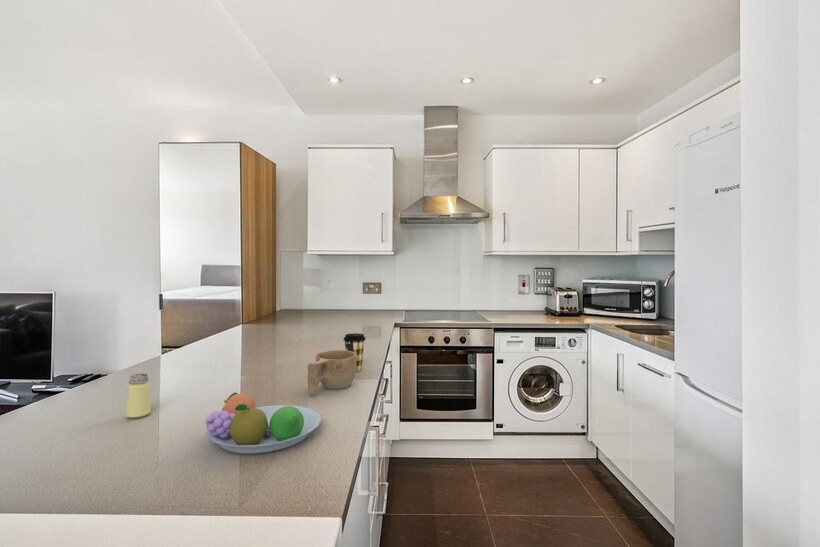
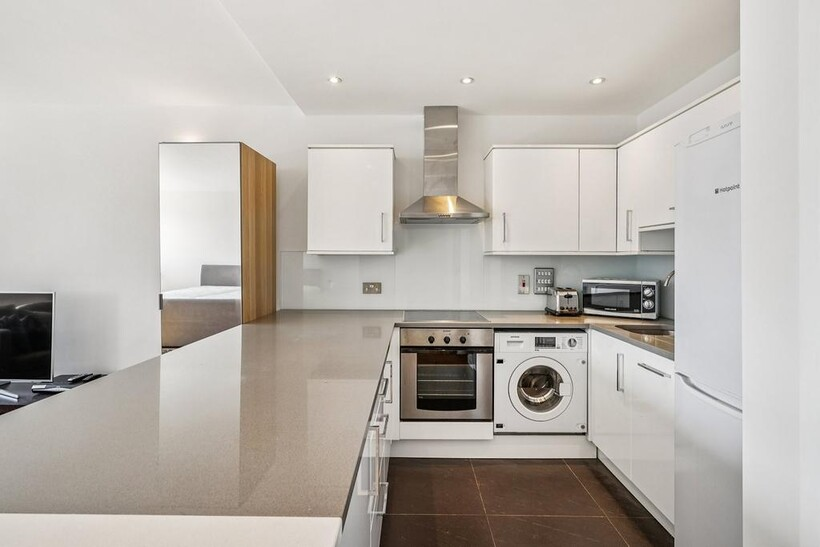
- coffee cup [342,332,367,372]
- fruit bowl [205,392,322,454]
- cup [306,349,357,396]
- saltshaker [125,373,152,419]
